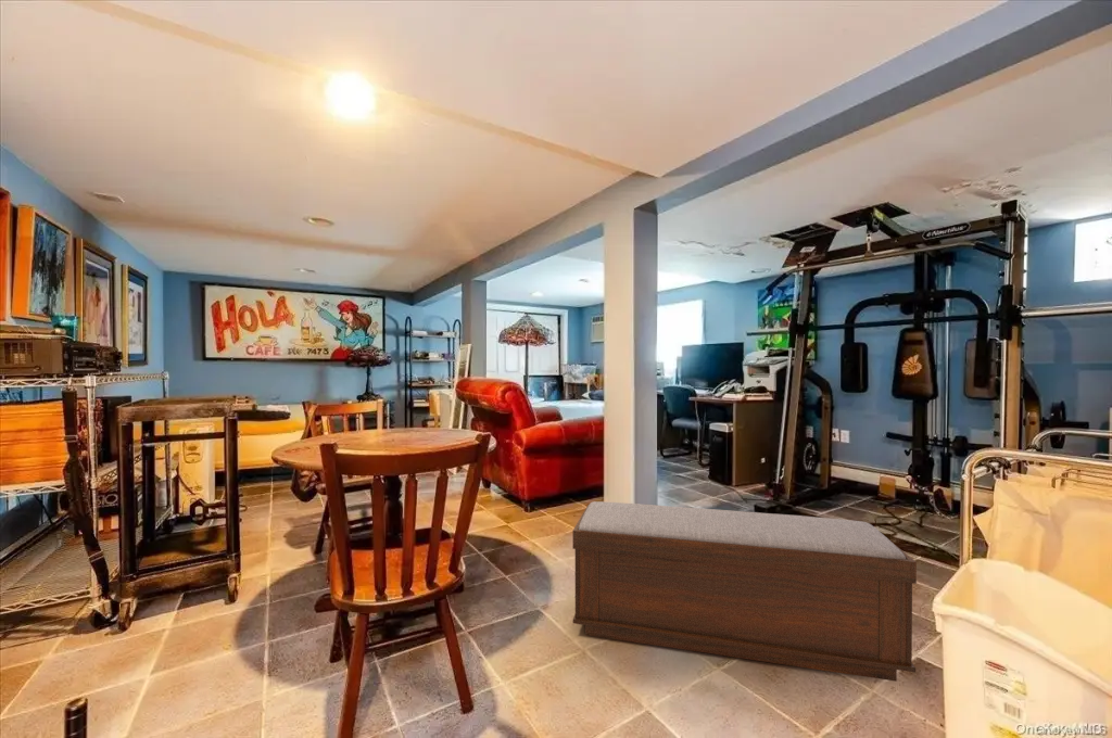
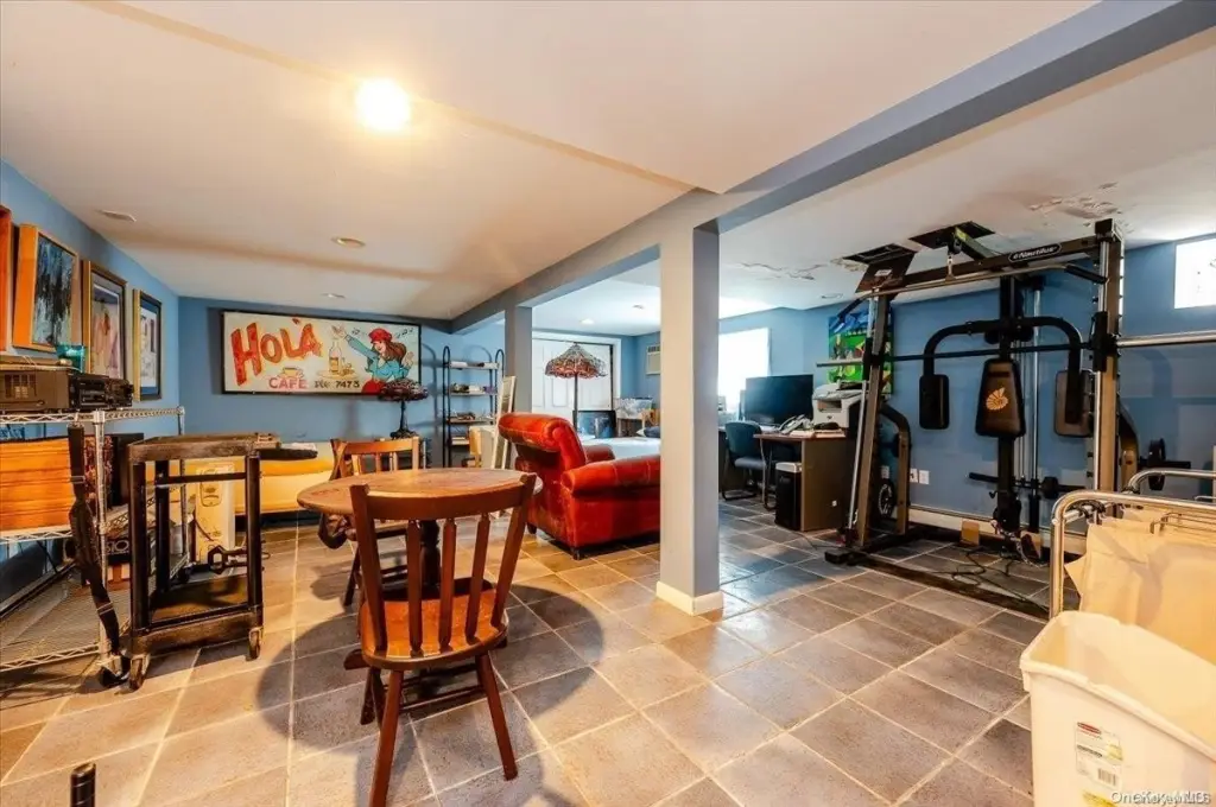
- bench [571,500,918,683]
